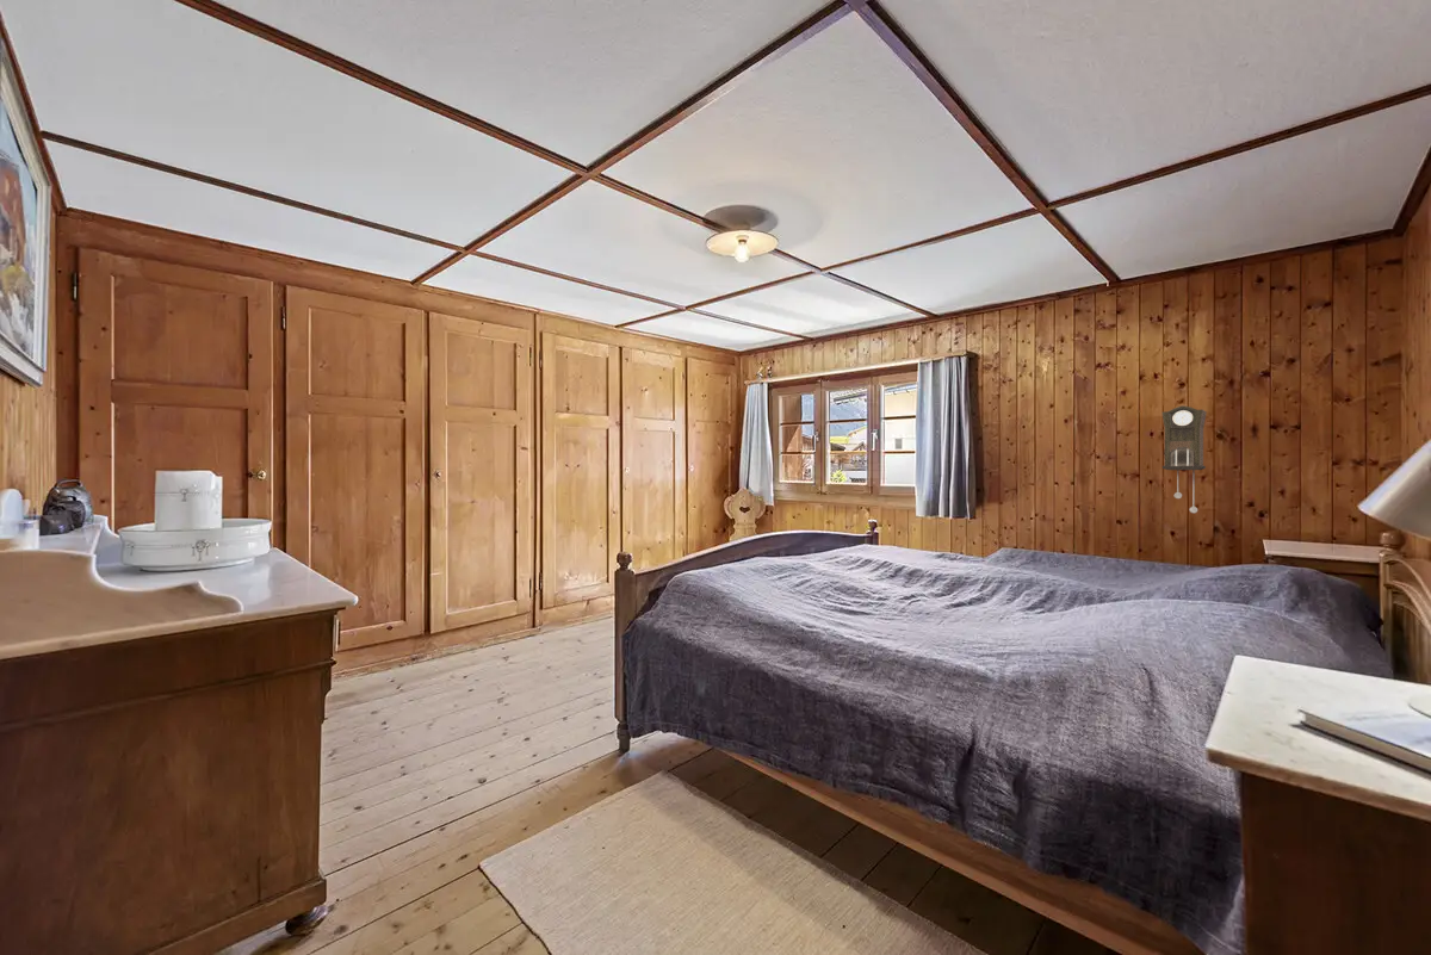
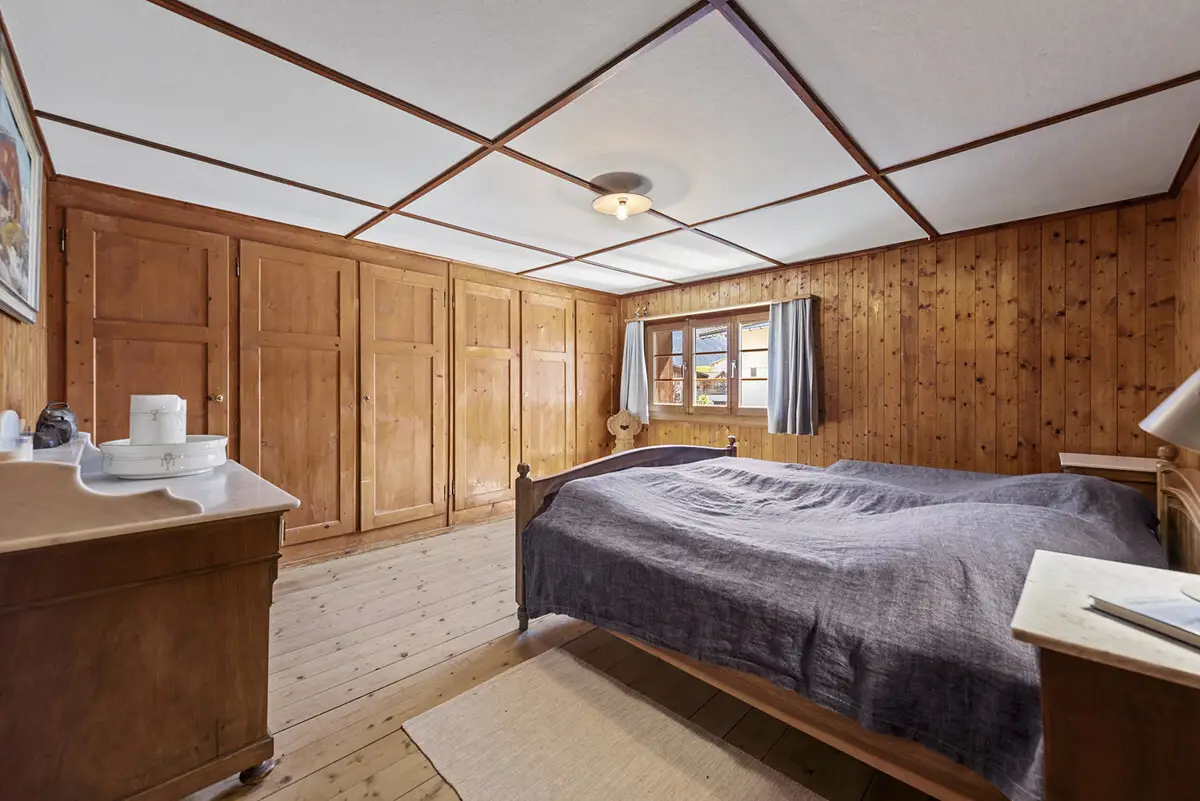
- pendulum clock [1160,404,1208,514]
